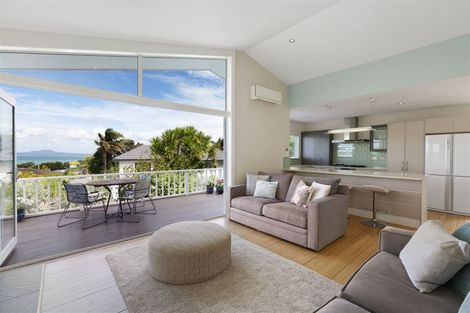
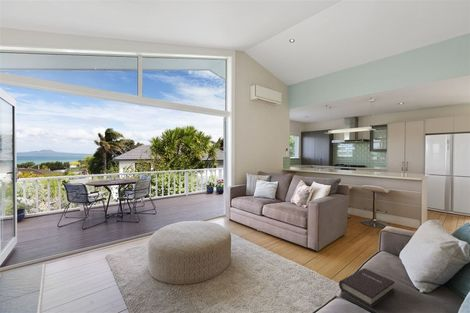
+ book [338,267,396,308]
